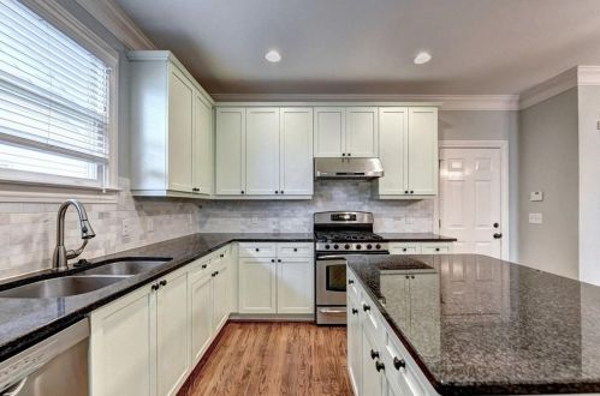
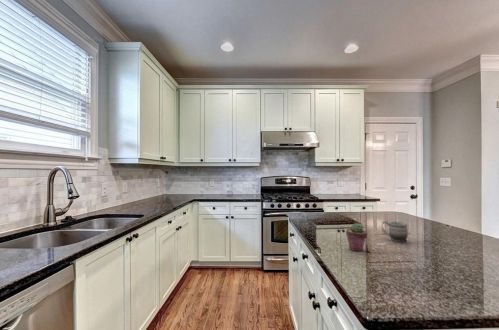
+ potted succulent [345,222,368,252]
+ mug [381,220,409,243]
